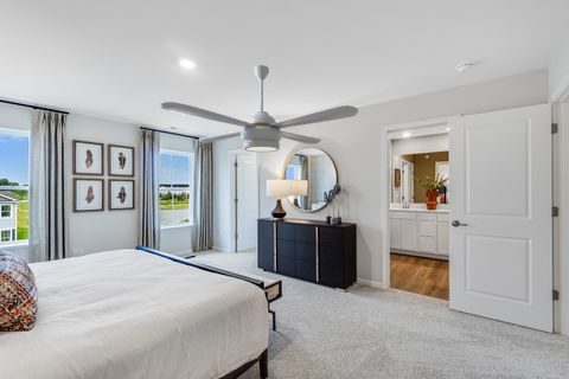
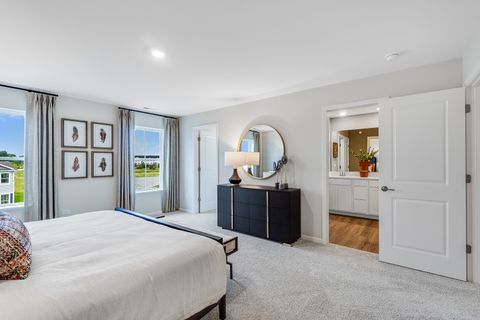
- ceiling fan [159,64,359,153]
